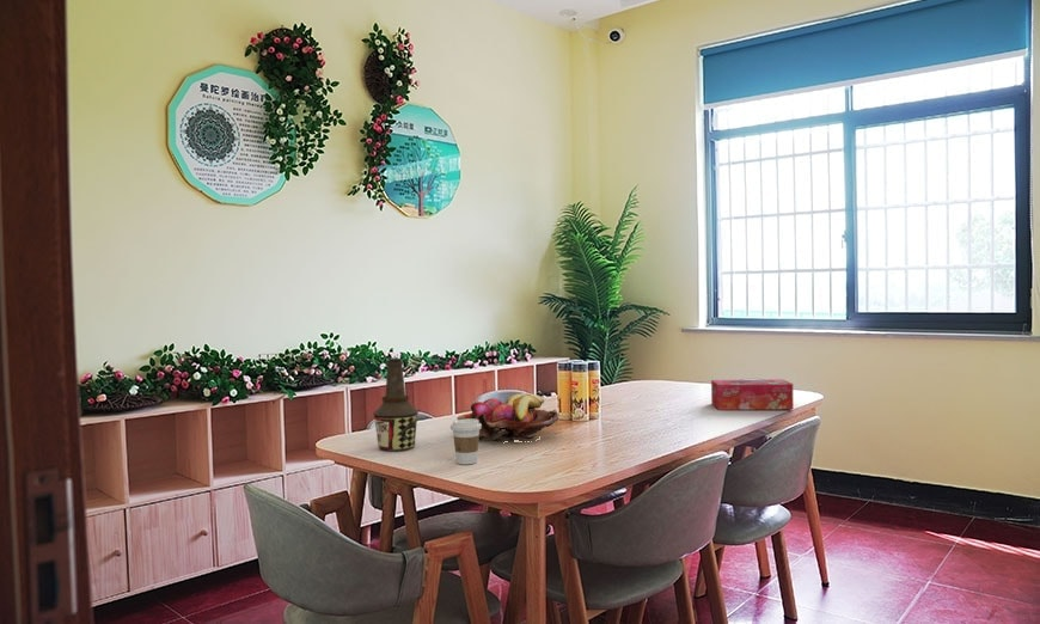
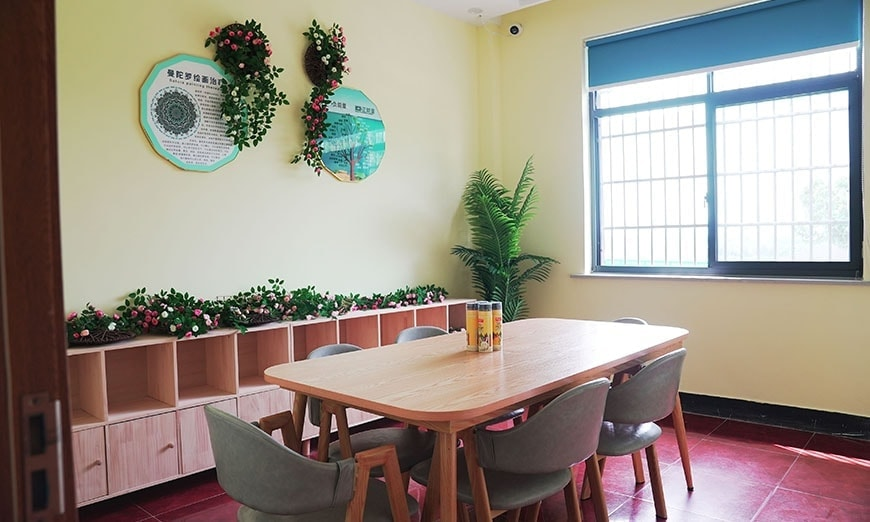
- fruit basket [455,392,559,442]
- bottle [372,357,420,452]
- tissue box [710,378,795,411]
- coffee cup [449,418,482,466]
